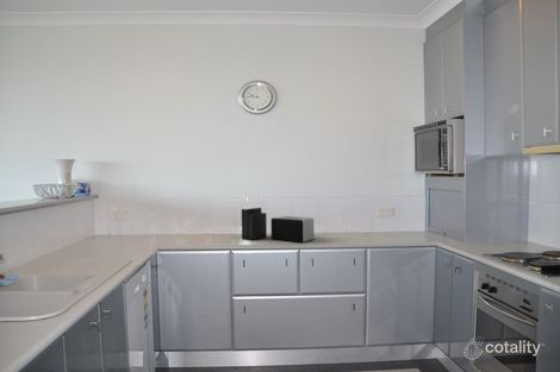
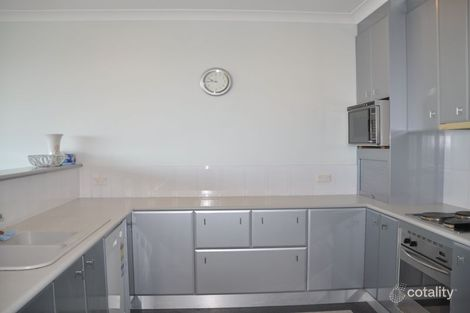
- knife block [241,193,268,241]
- toaster [270,215,315,244]
